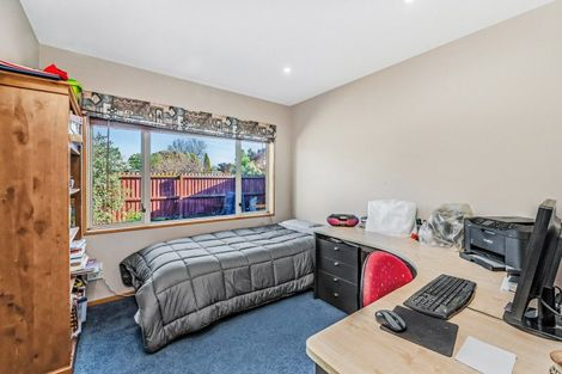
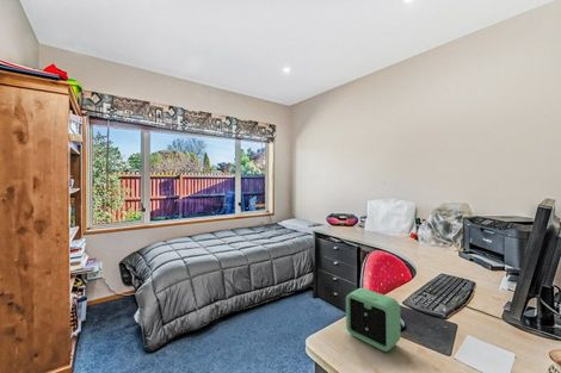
+ alarm clock [345,287,401,353]
